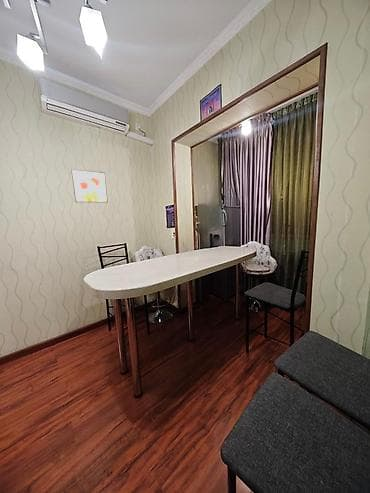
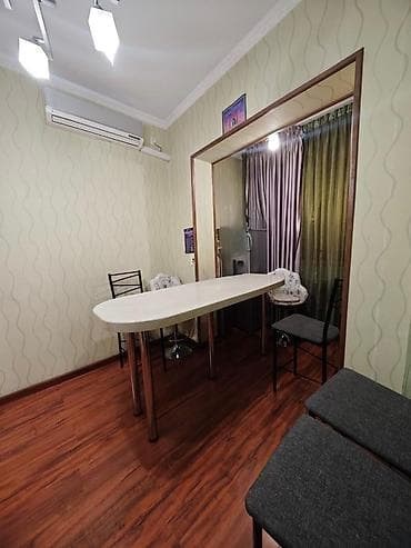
- wall art [70,168,109,203]
